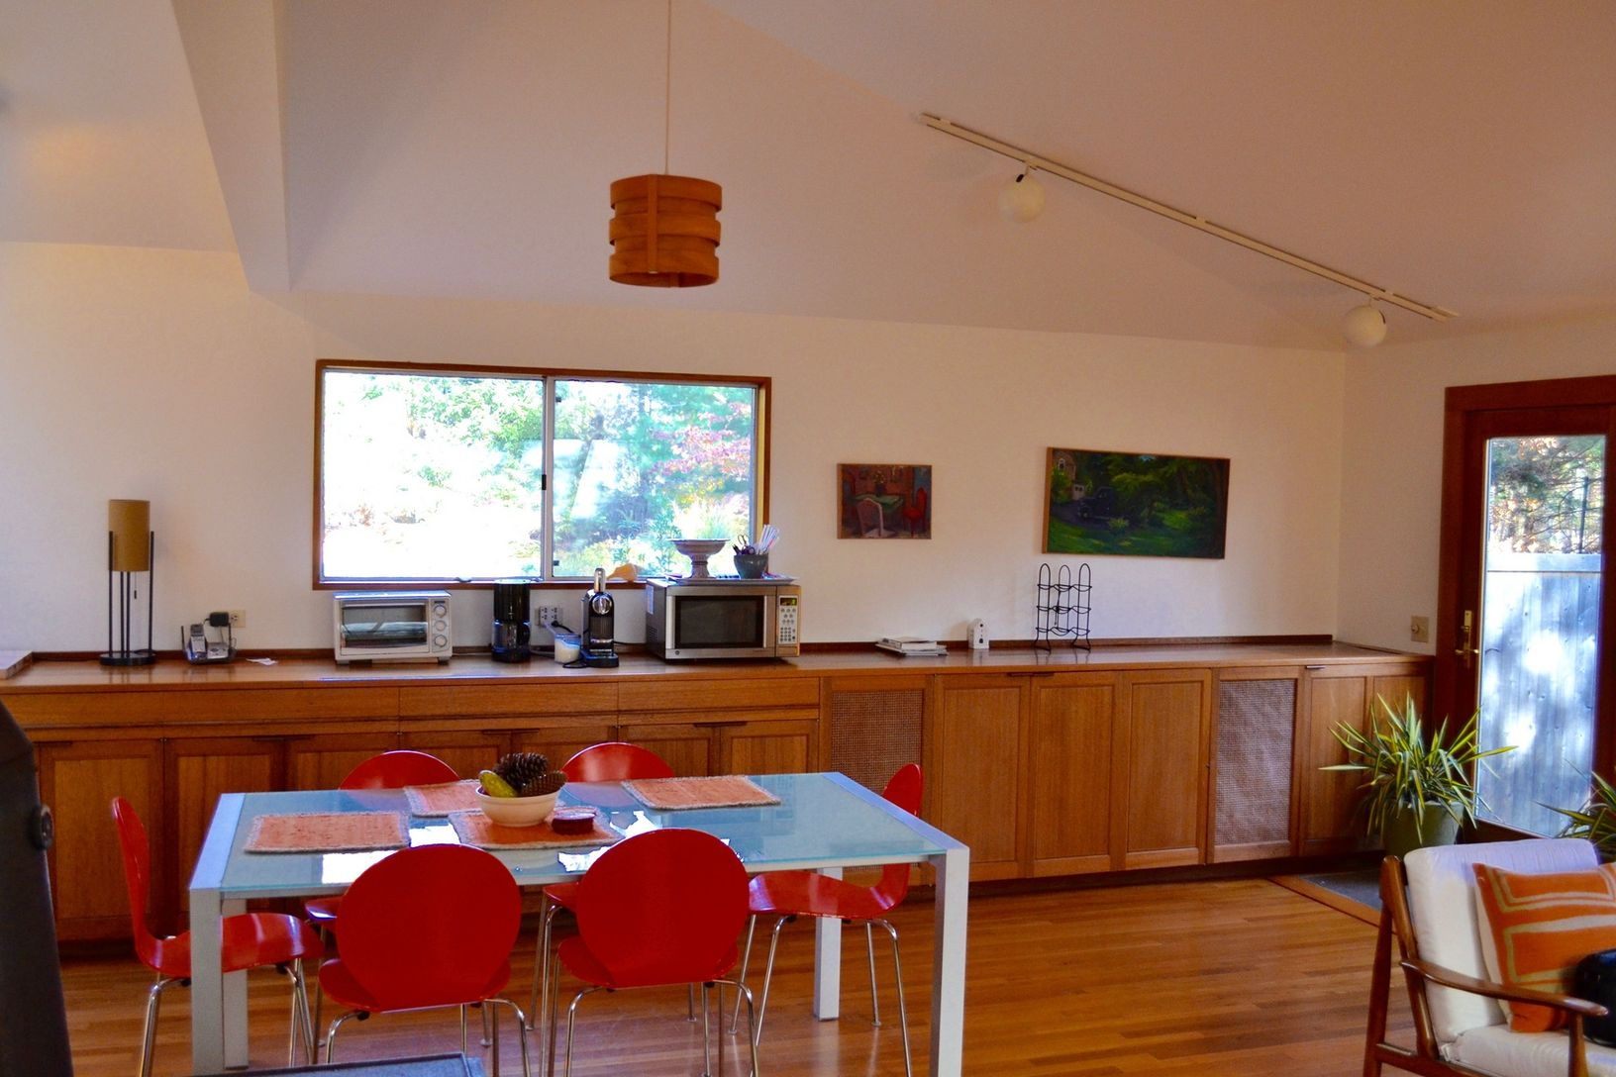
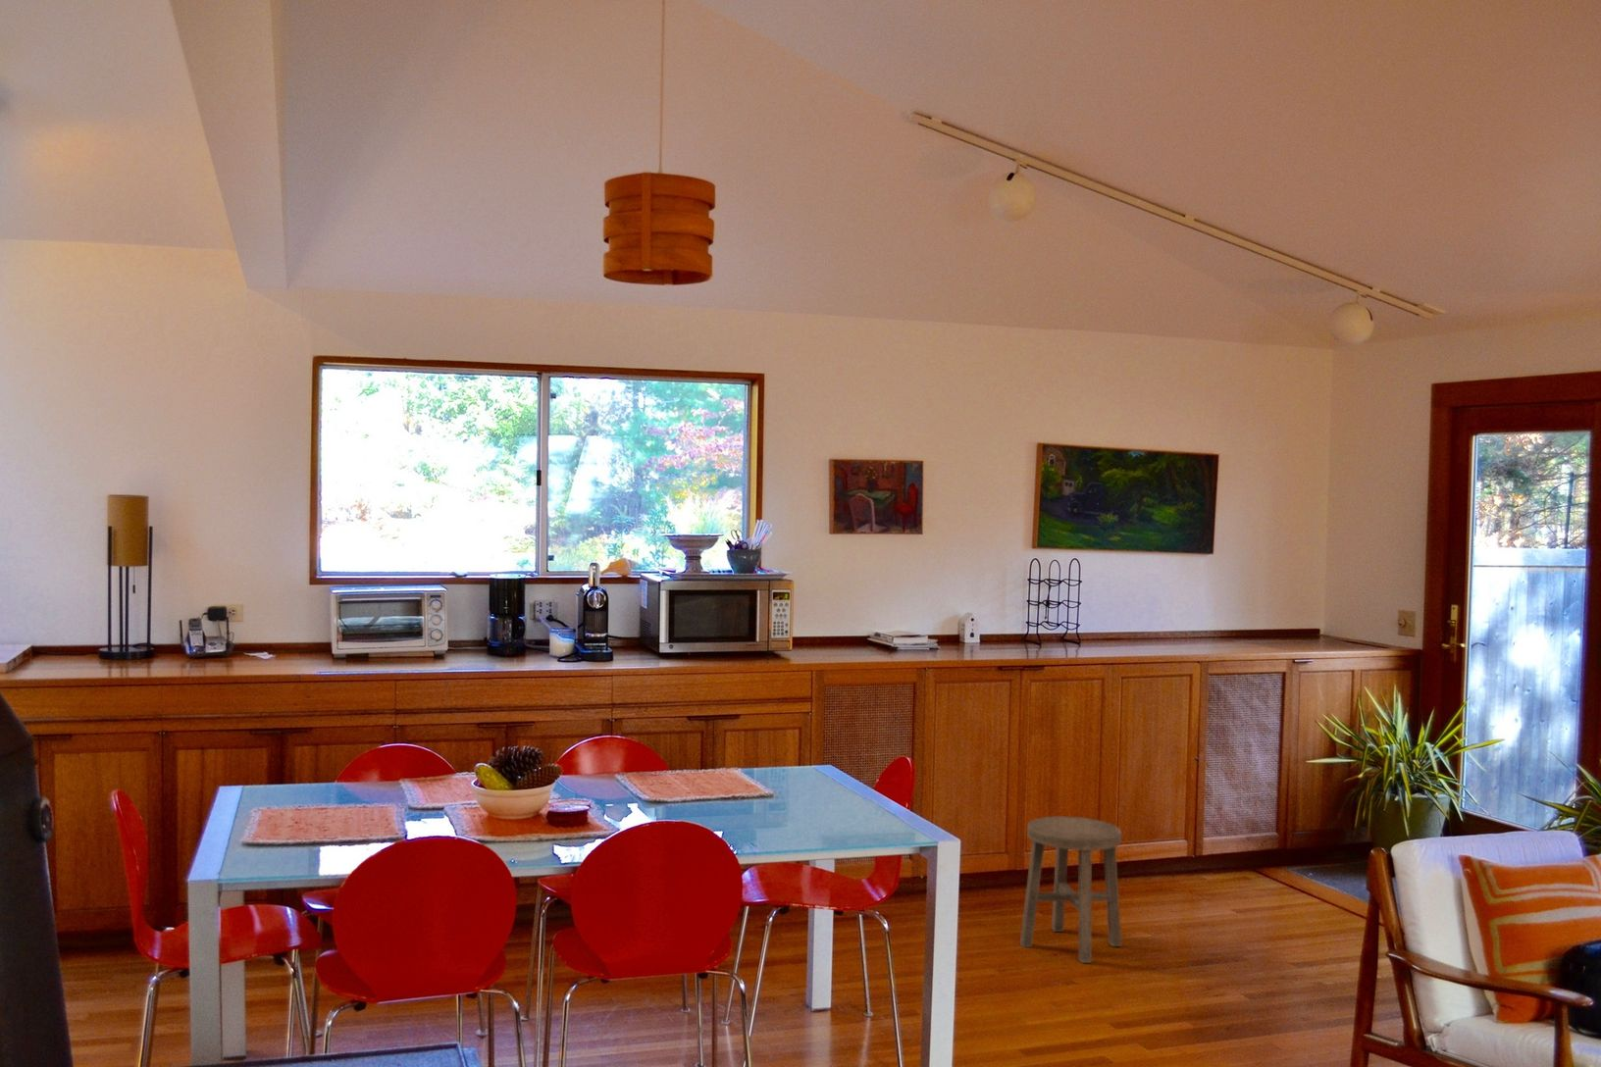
+ stool [1020,815,1122,965]
